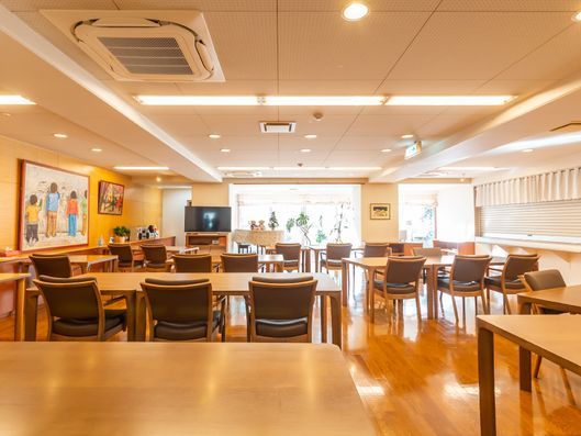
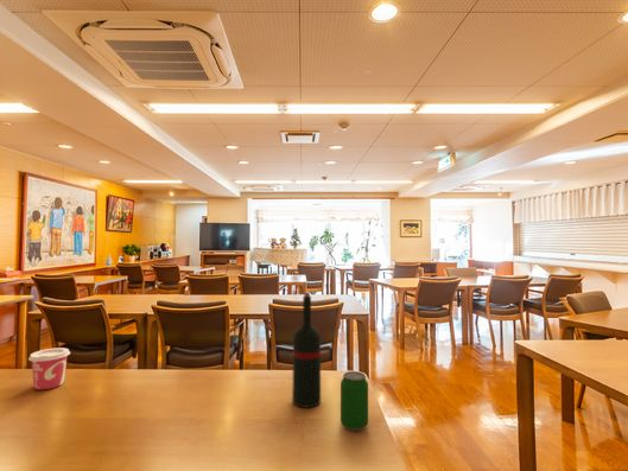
+ beverage can [340,370,369,432]
+ wine bottle [291,291,322,408]
+ cup [27,346,71,390]
